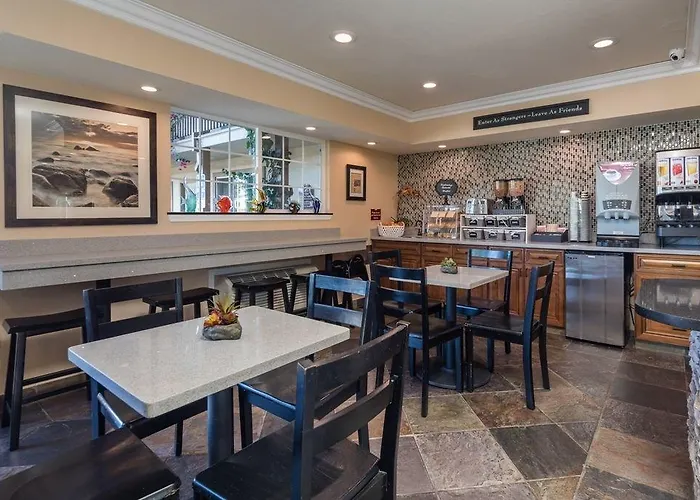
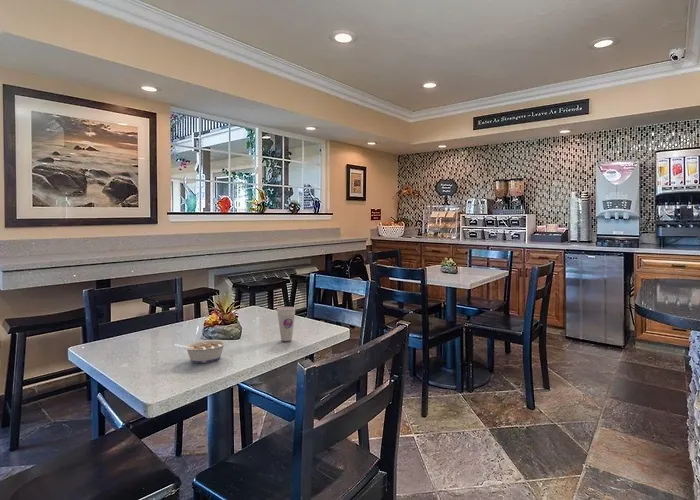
+ cup [276,306,296,342]
+ legume [173,339,228,364]
